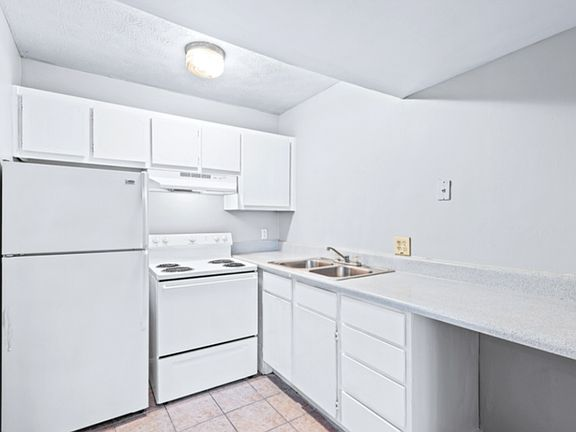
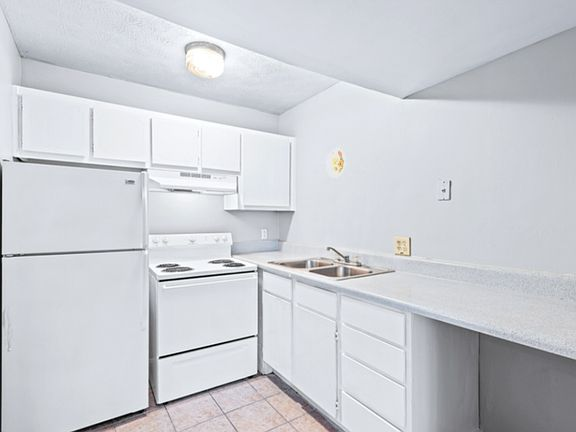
+ decorative plate [325,147,347,179]
